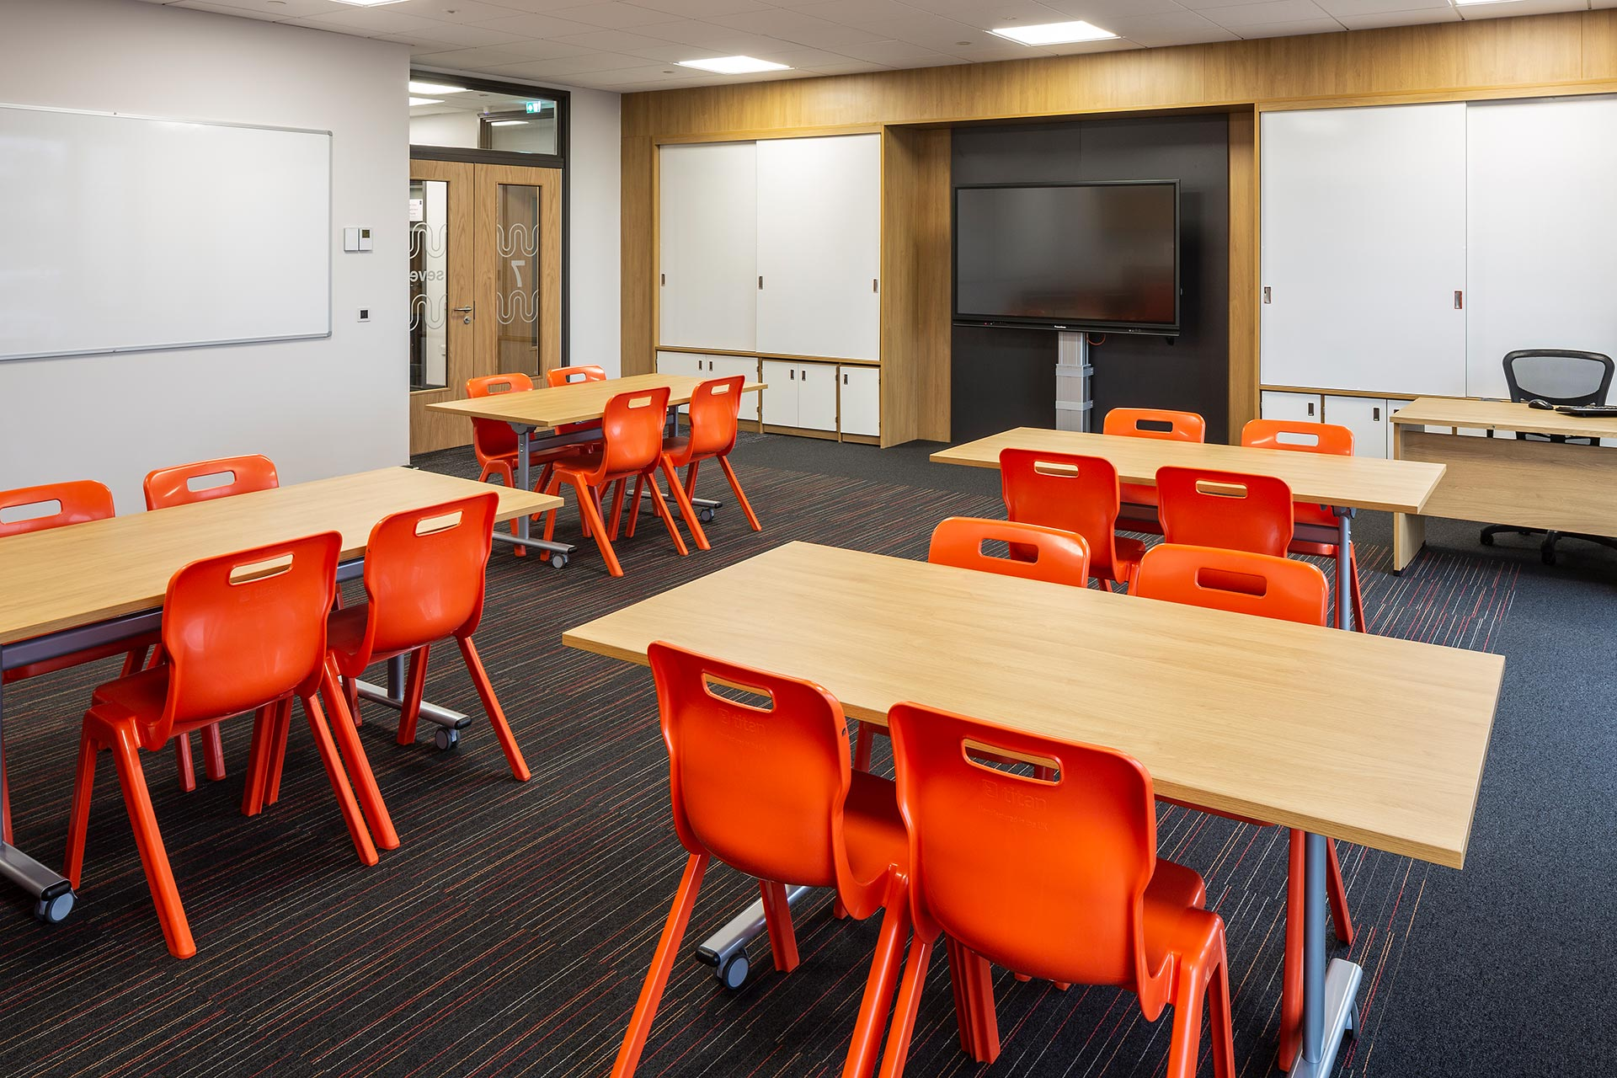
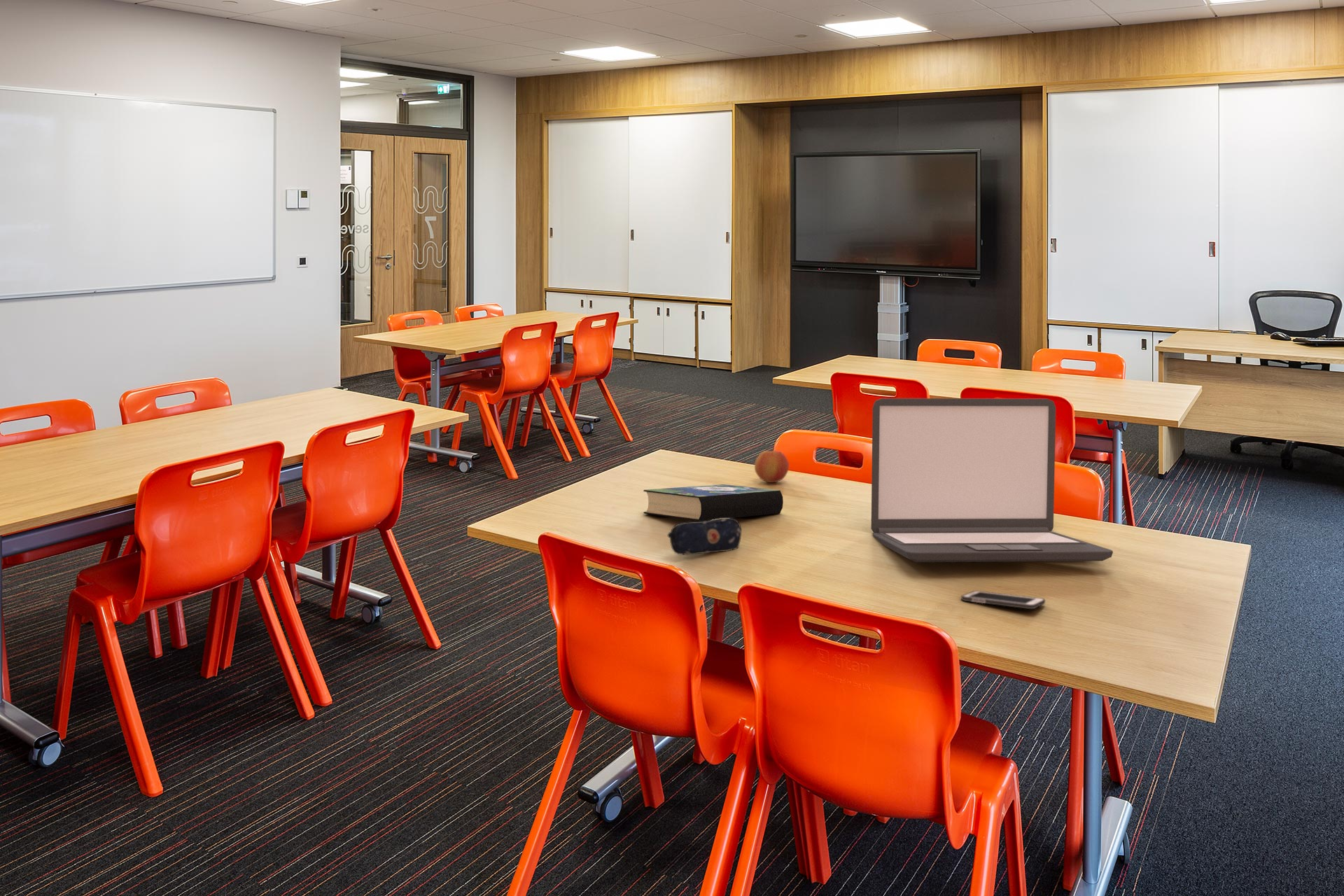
+ book [643,484,784,521]
+ cell phone [960,590,1046,610]
+ laptop [871,398,1114,563]
+ pencil case [666,518,742,556]
+ apple [754,448,790,483]
